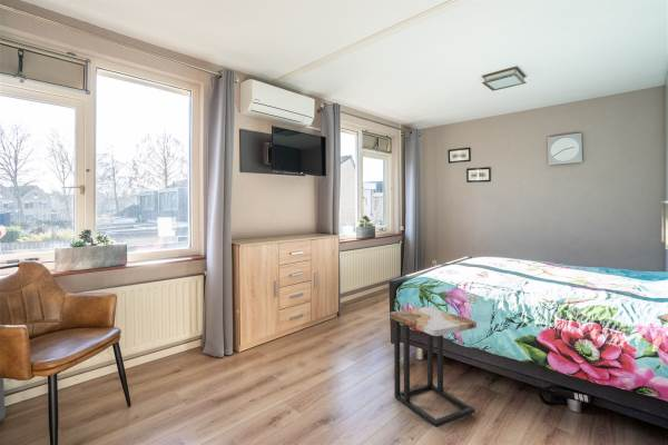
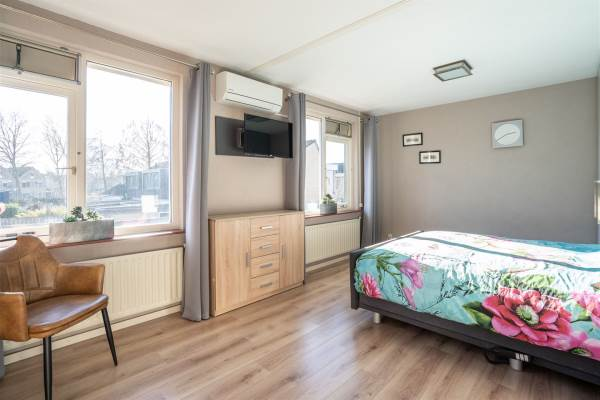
- side table [389,306,478,429]
